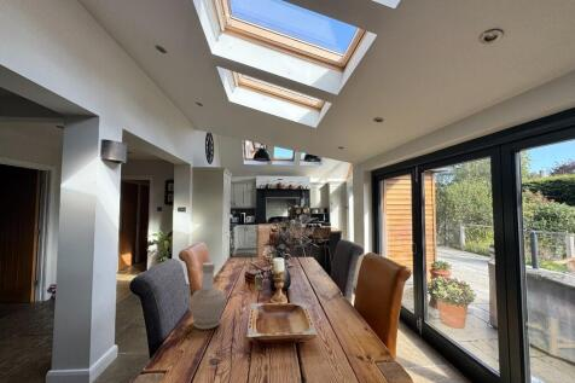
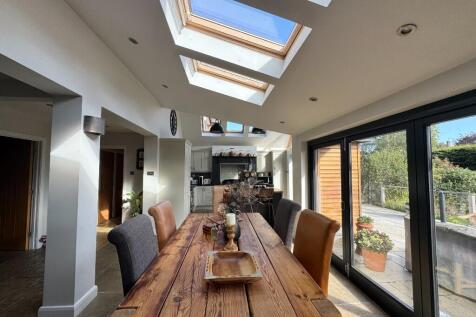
- bottle [187,261,227,331]
